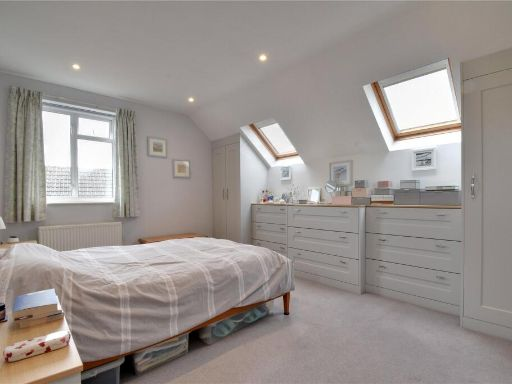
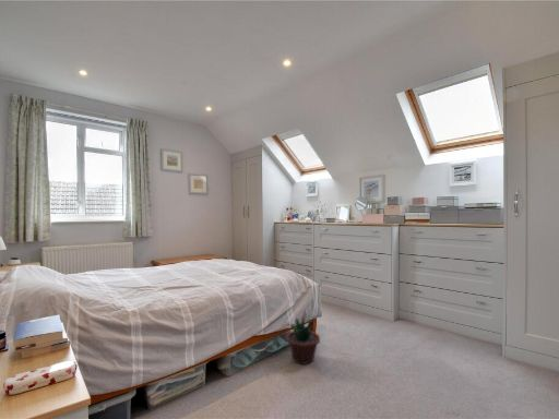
+ potted plant [280,314,321,366]
